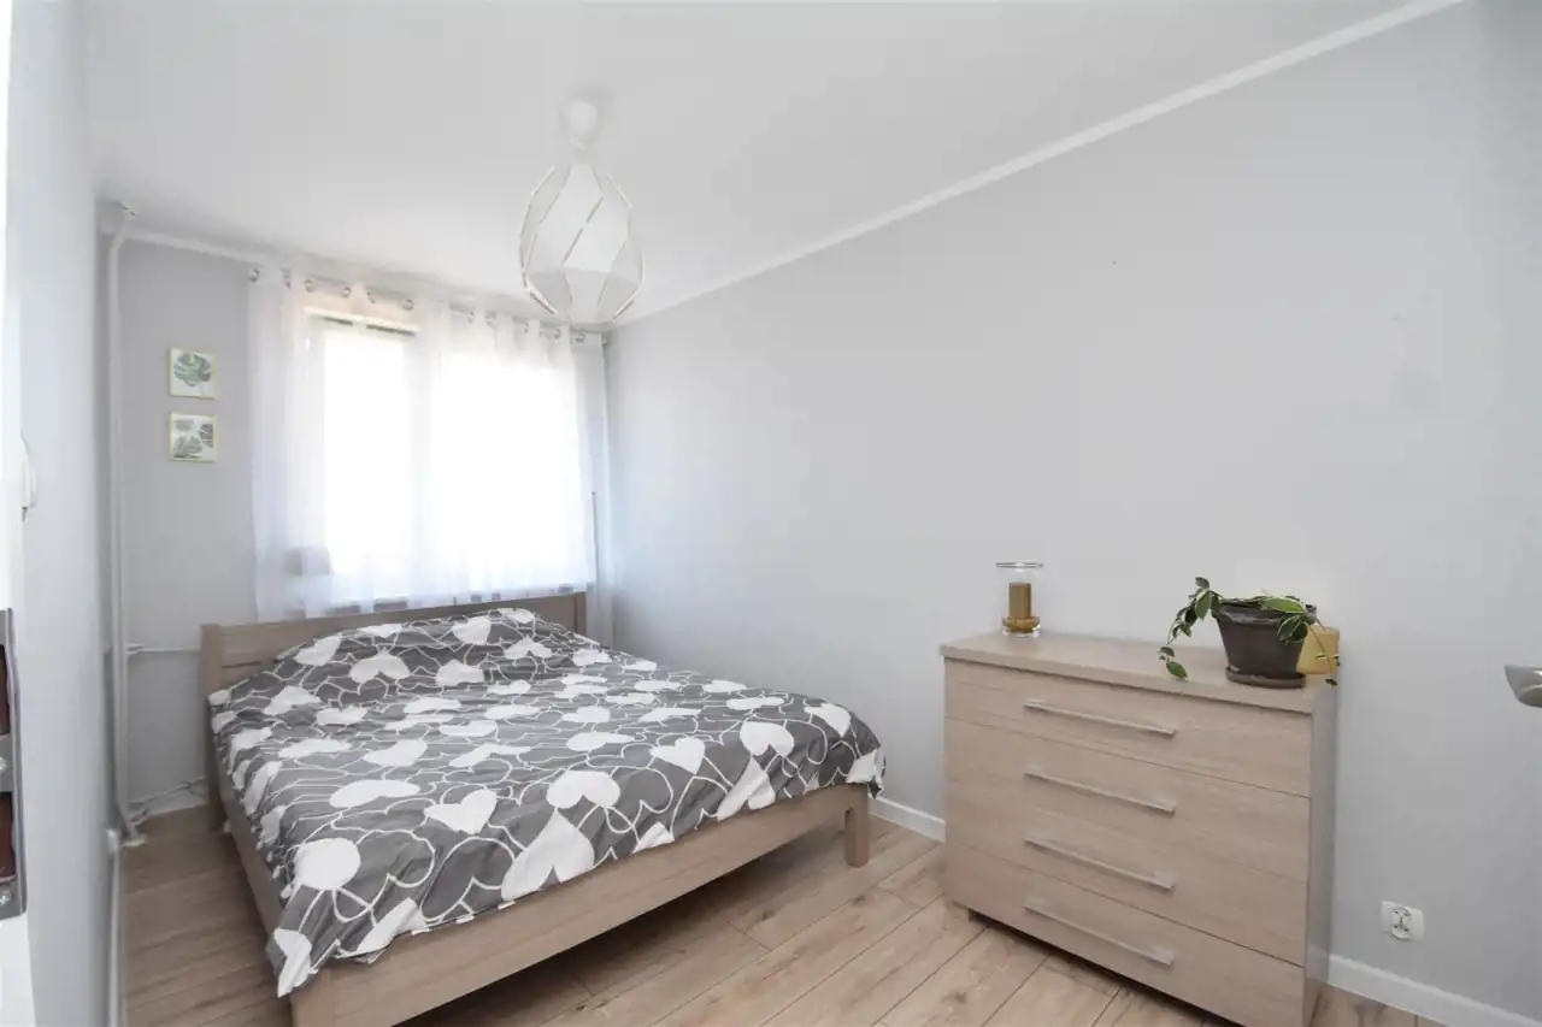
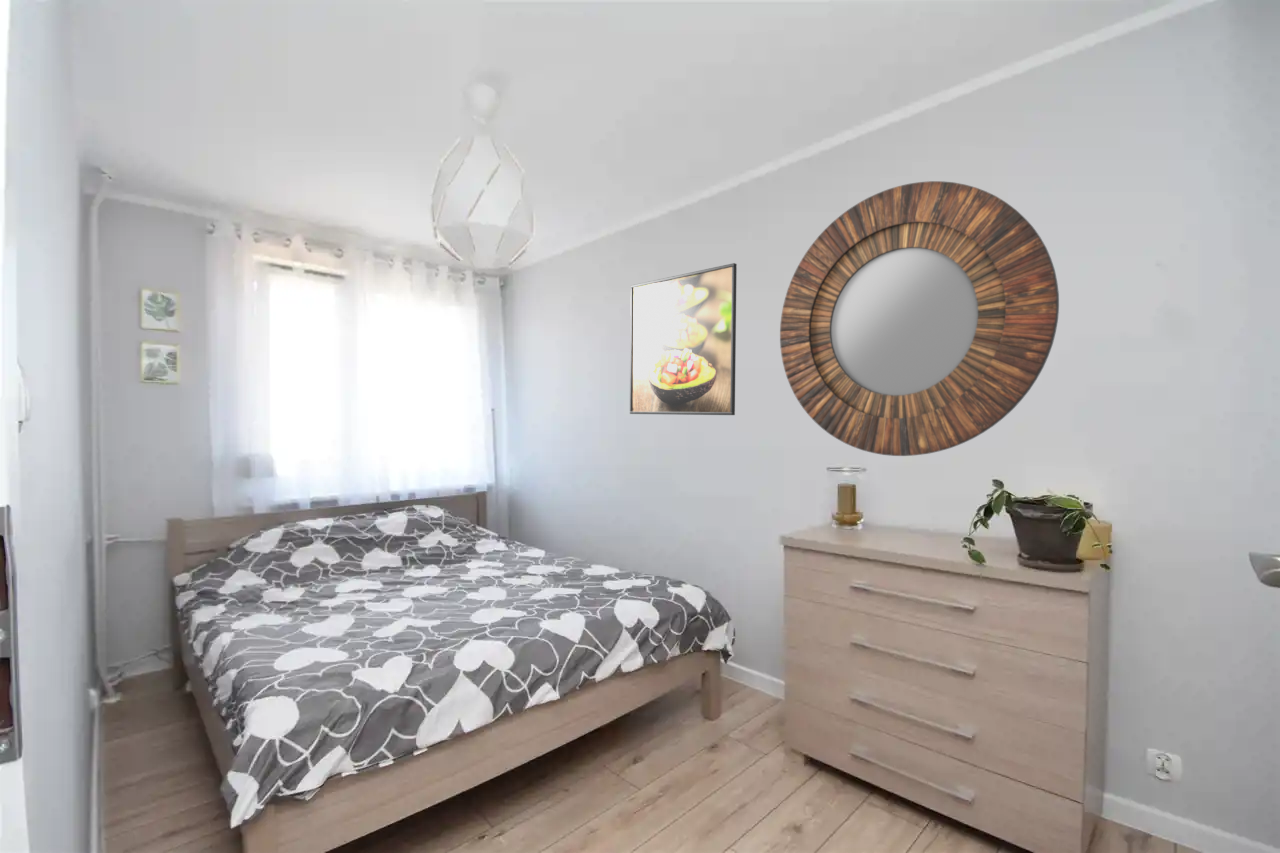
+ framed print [629,262,738,416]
+ home mirror [779,180,1060,457]
